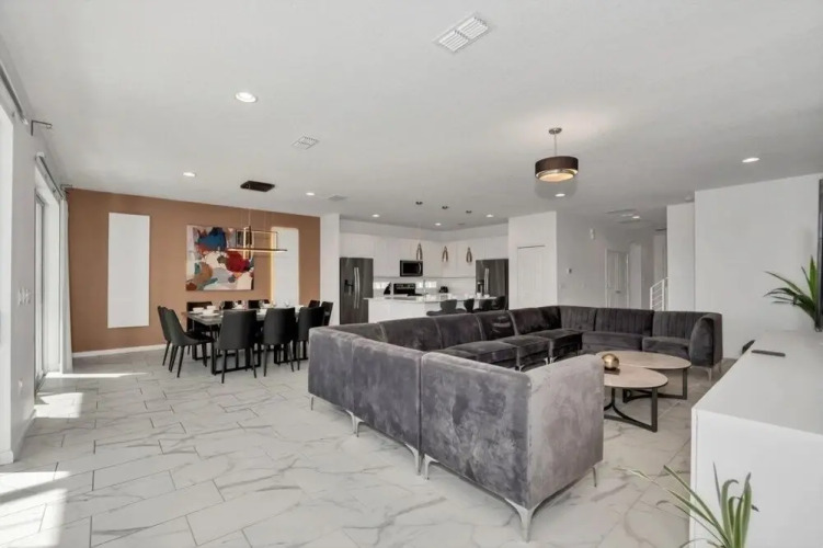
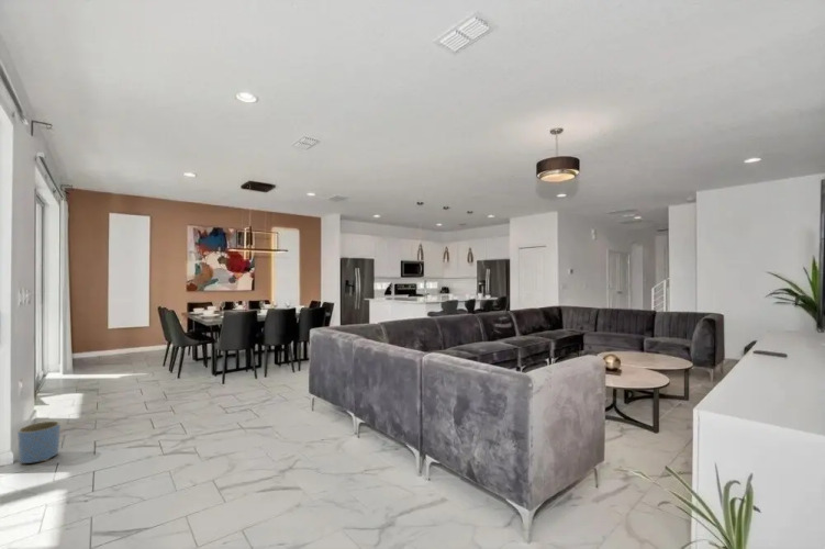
+ planter [16,419,62,466]
